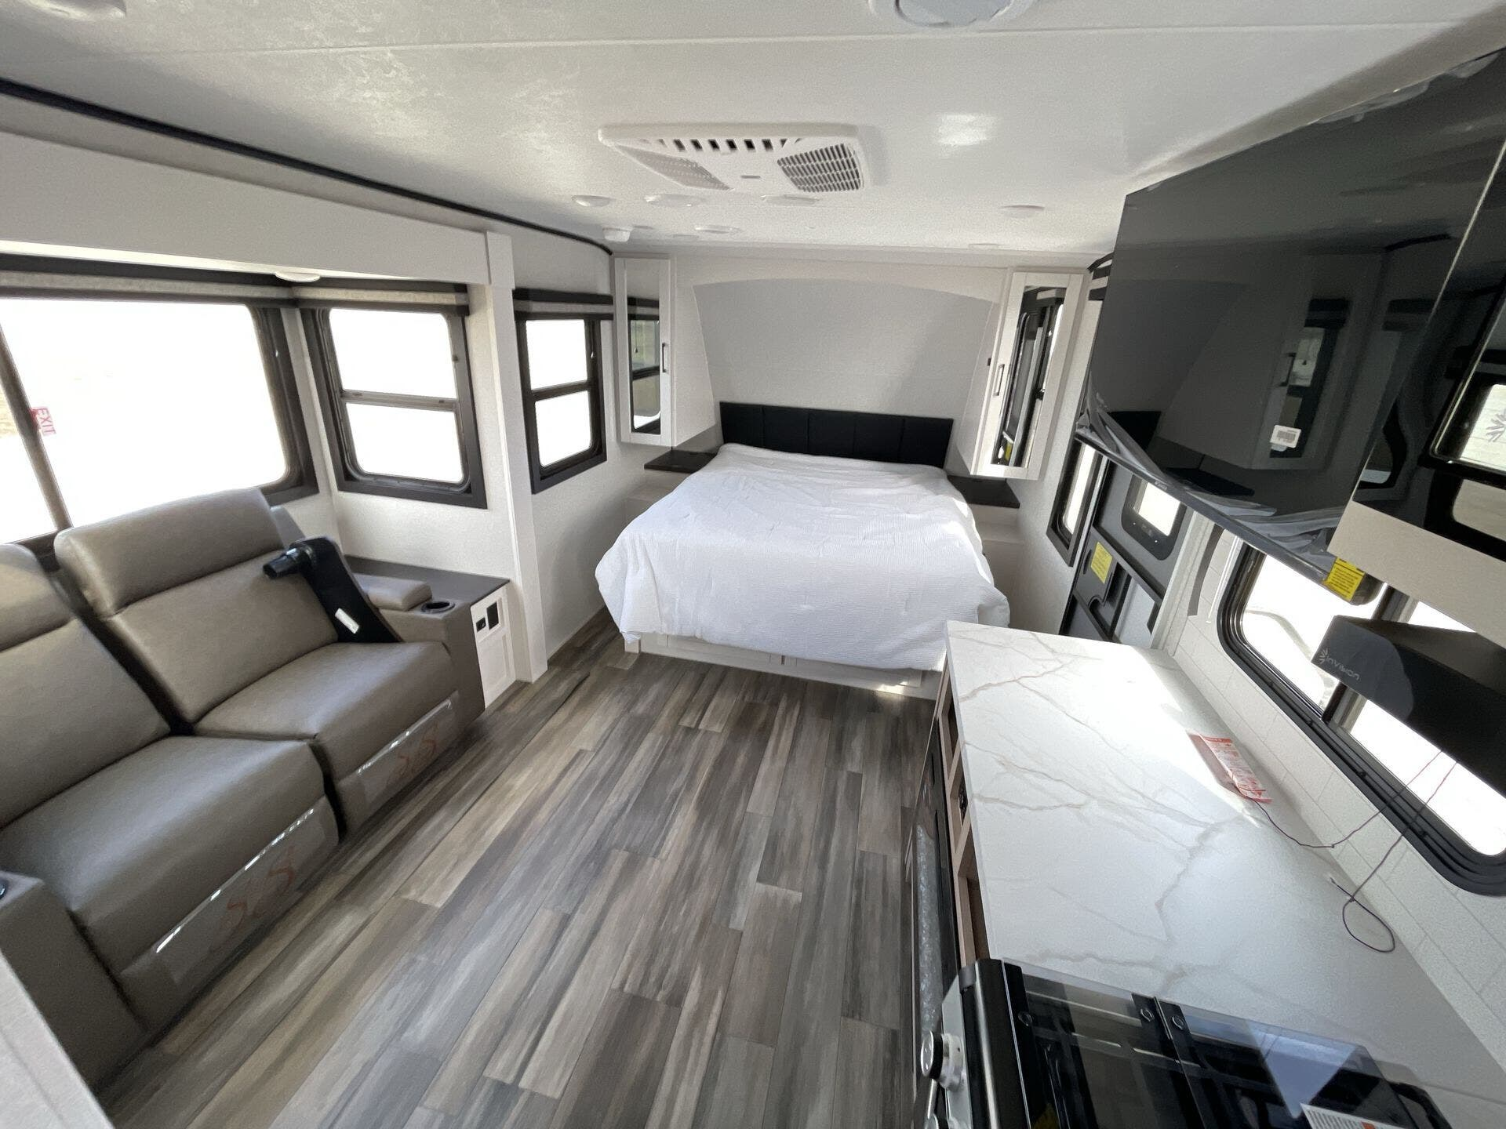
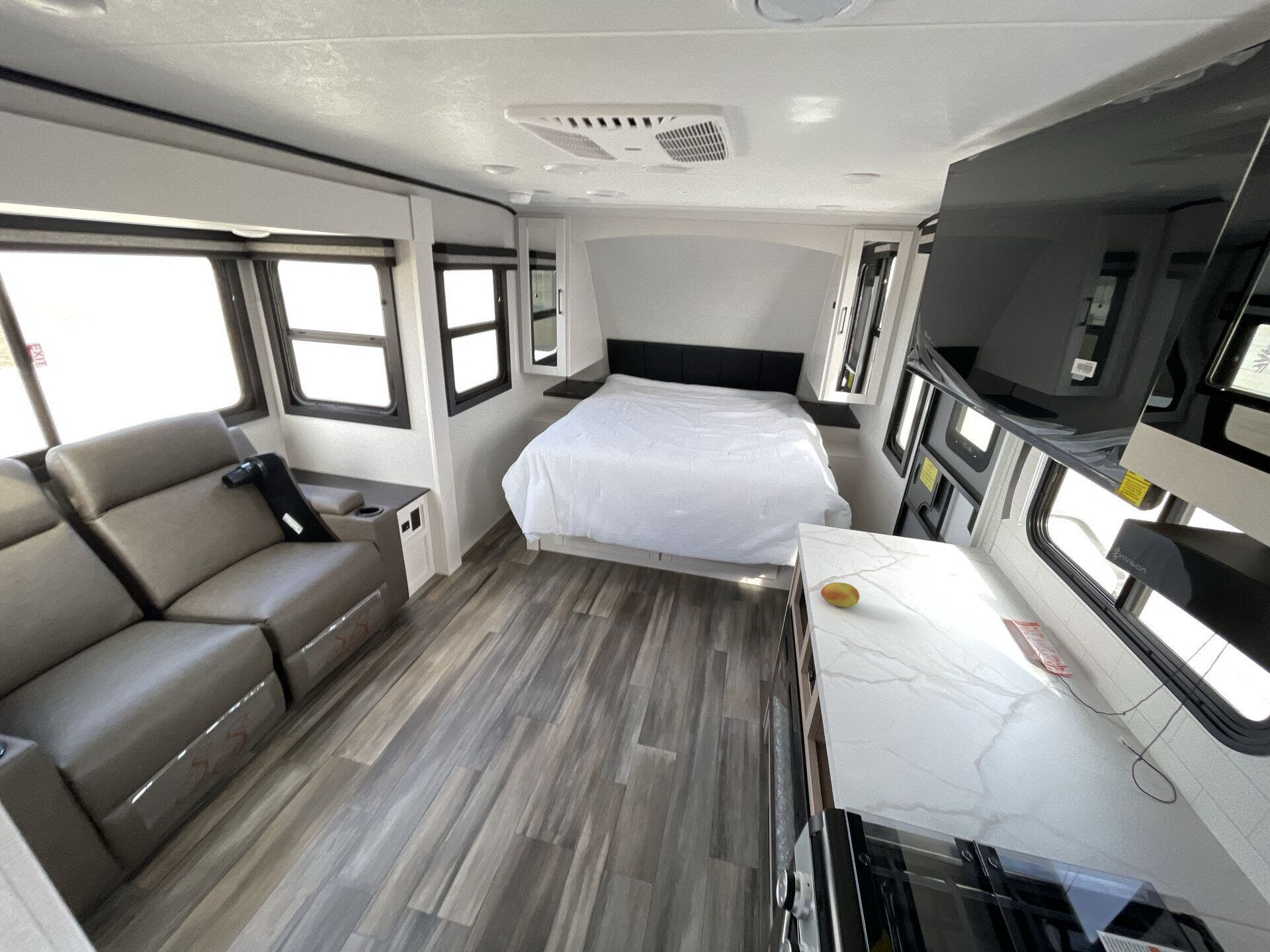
+ fruit [820,582,861,608]
